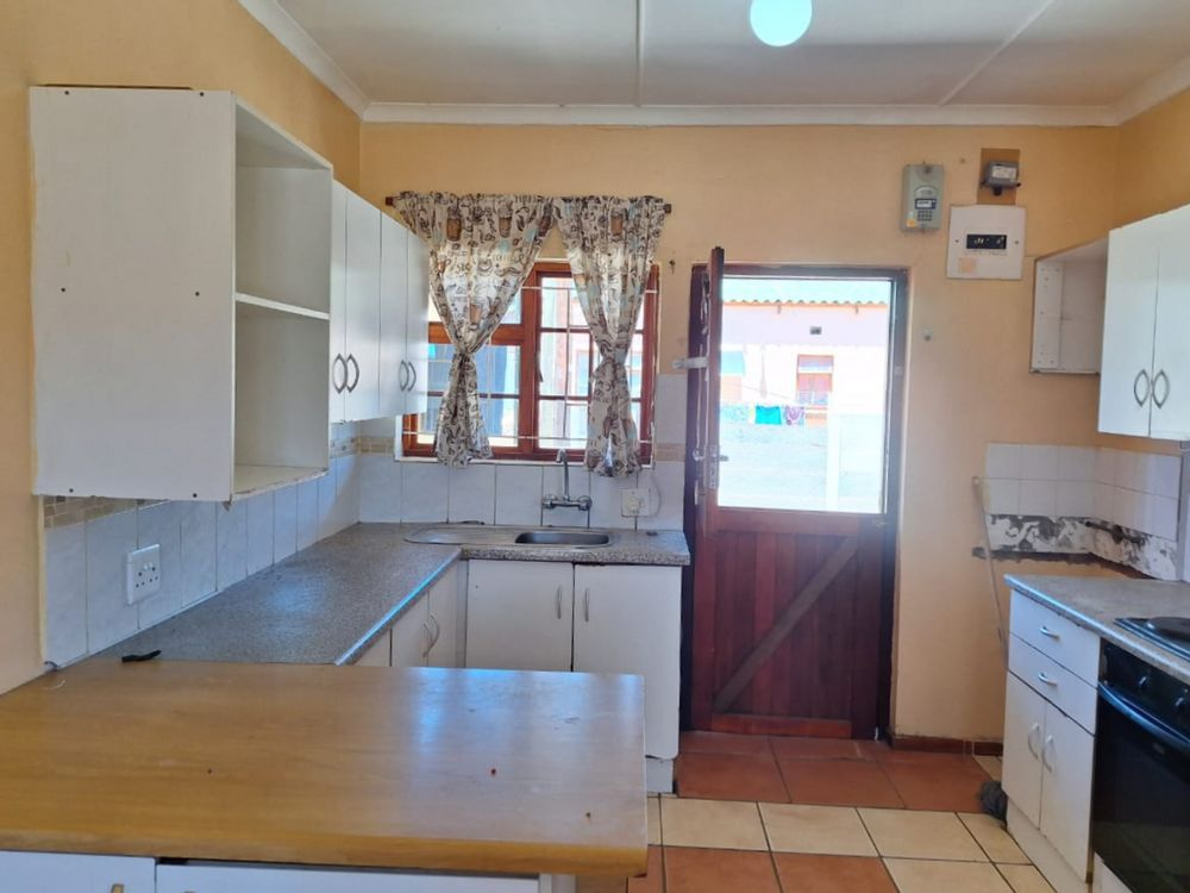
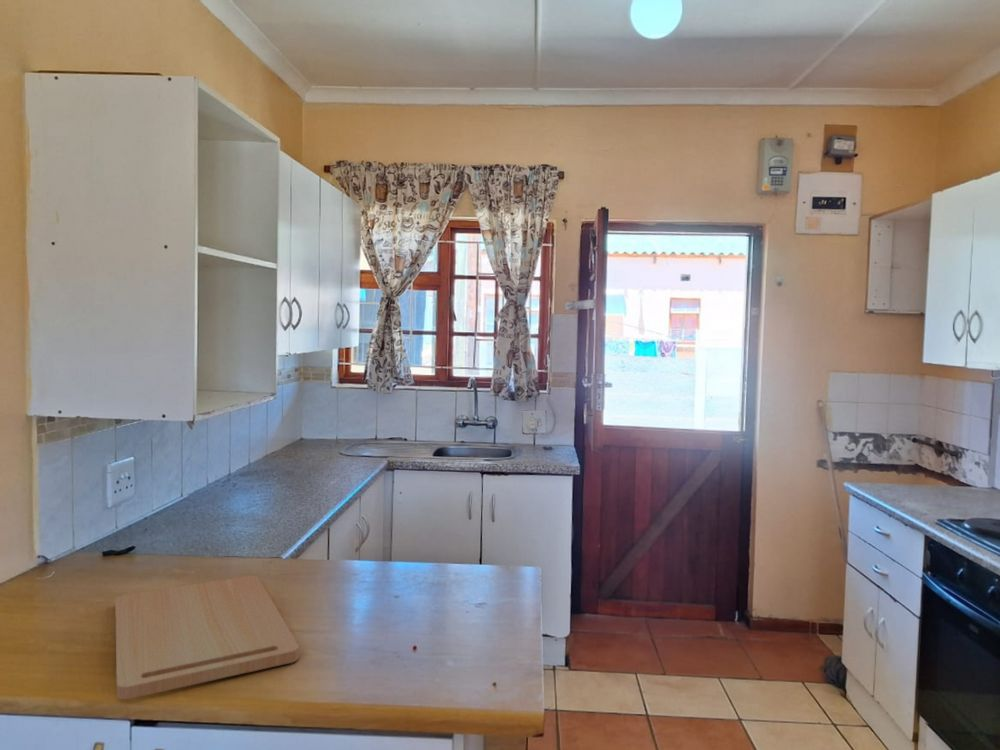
+ cutting board [114,575,300,700]
